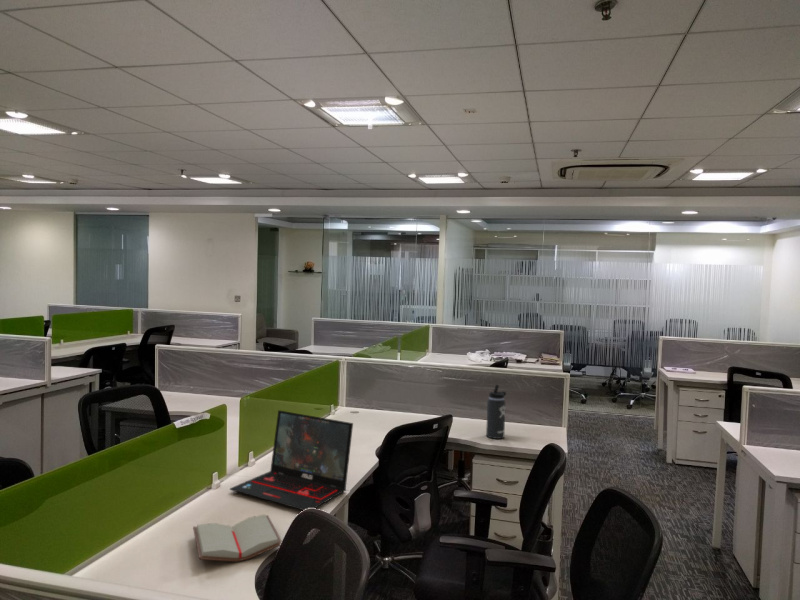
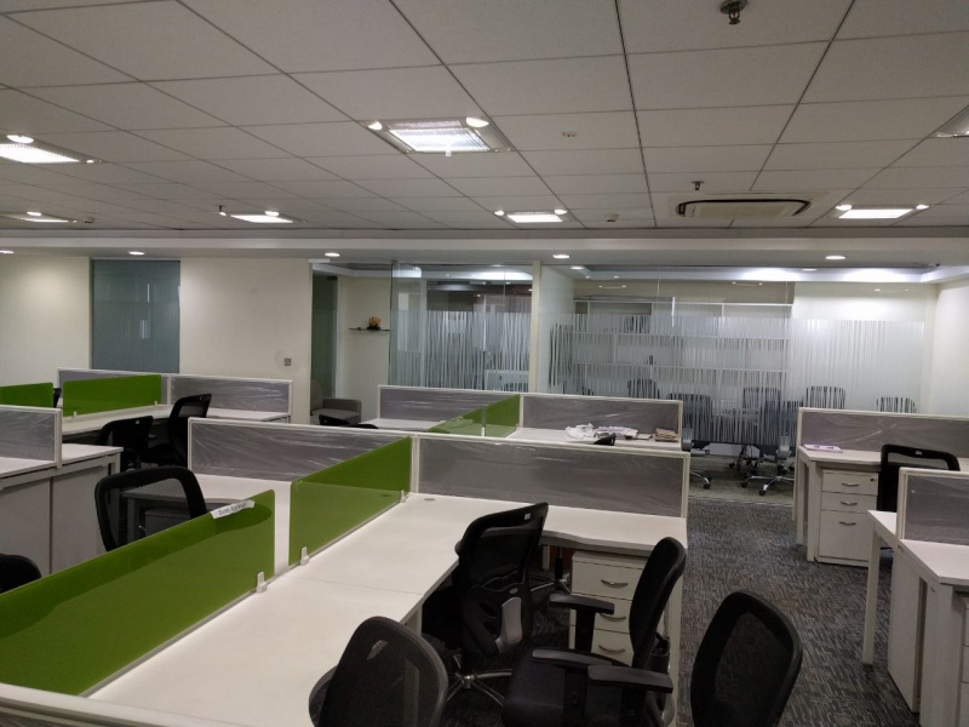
- paperback book [192,513,283,563]
- thermos bottle [485,384,507,440]
- laptop [229,409,354,511]
